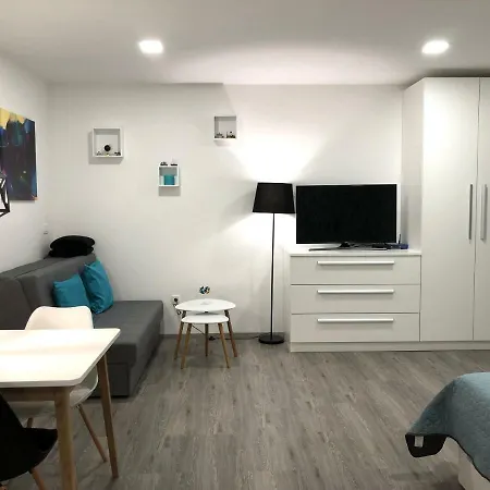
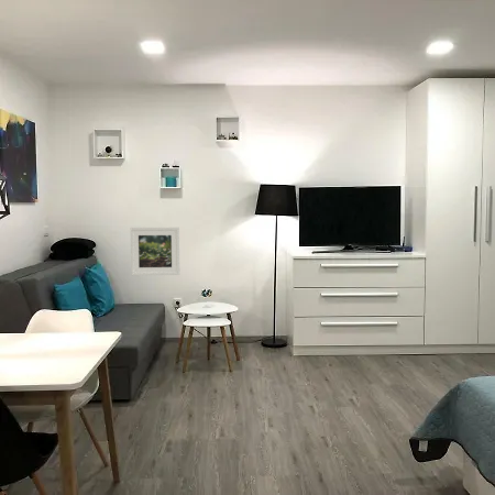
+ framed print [130,227,180,276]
